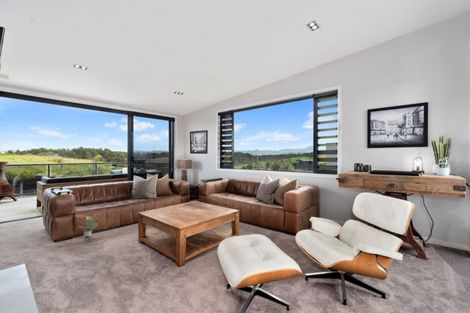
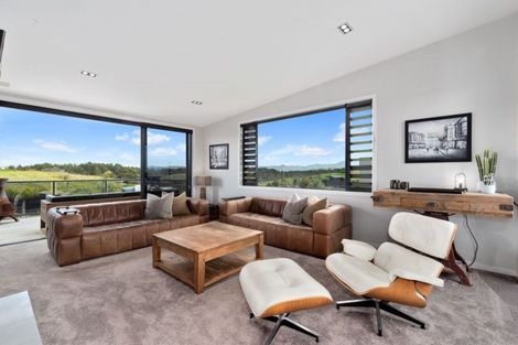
- potted plant [77,215,99,238]
